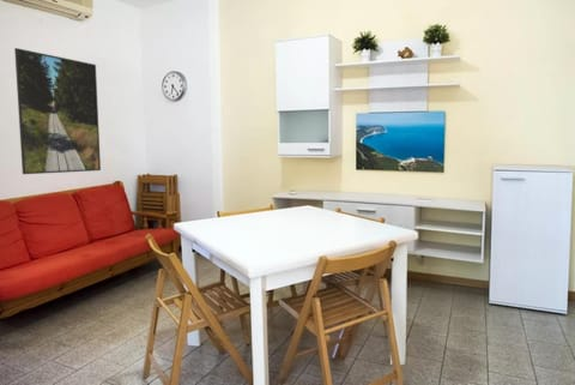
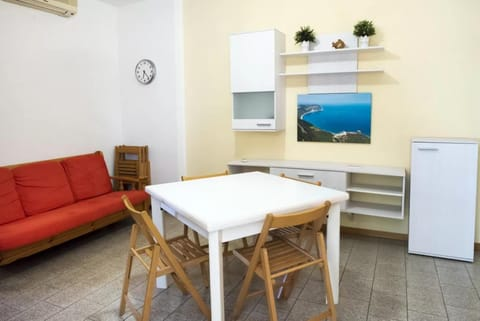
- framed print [13,47,102,175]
